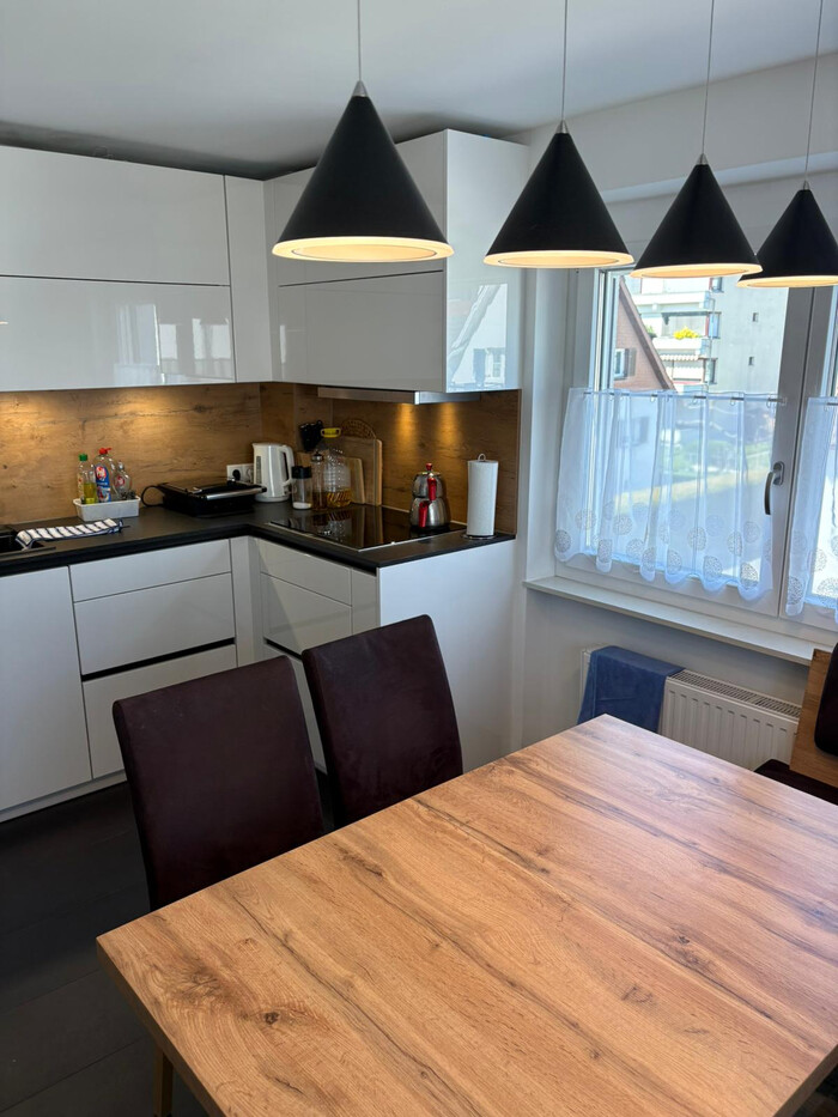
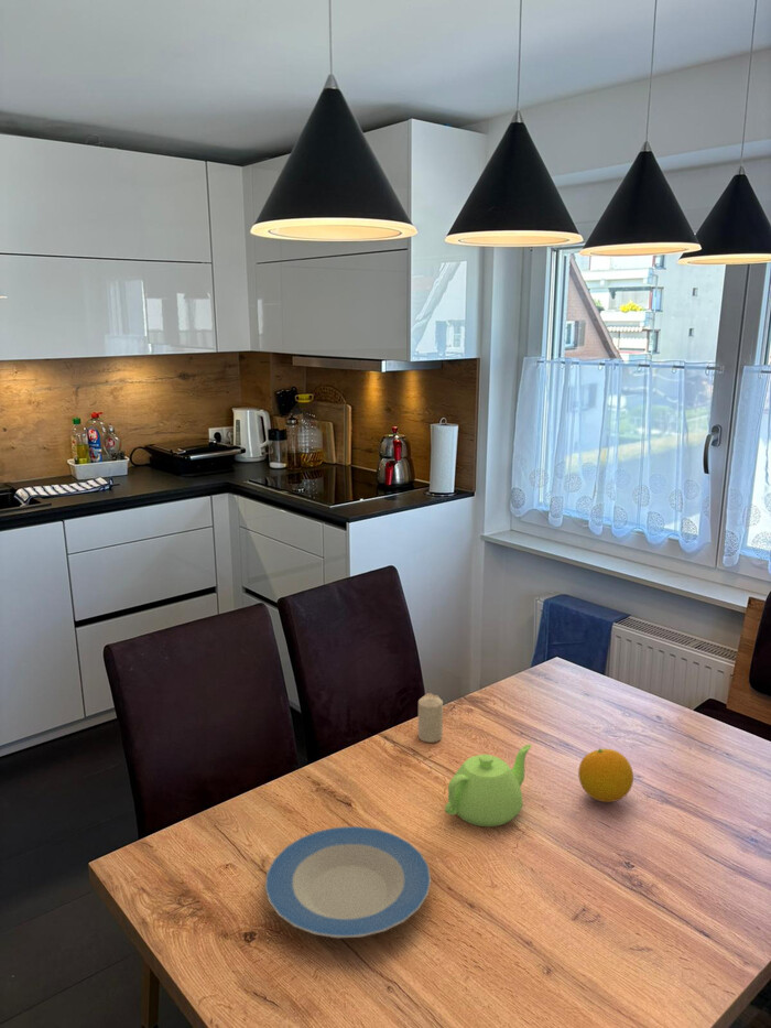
+ fruit [577,747,634,803]
+ plate [263,825,432,939]
+ candle [417,692,444,744]
+ teapot [444,744,532,827]
